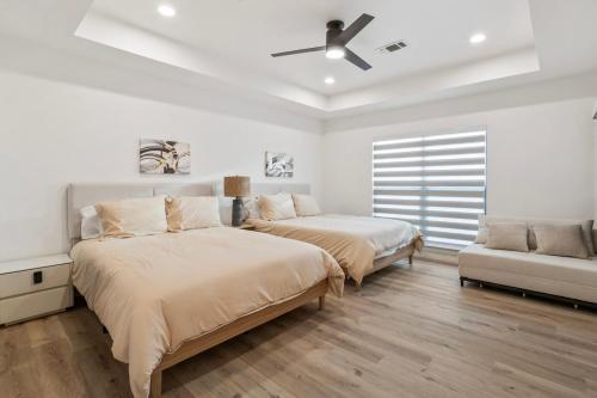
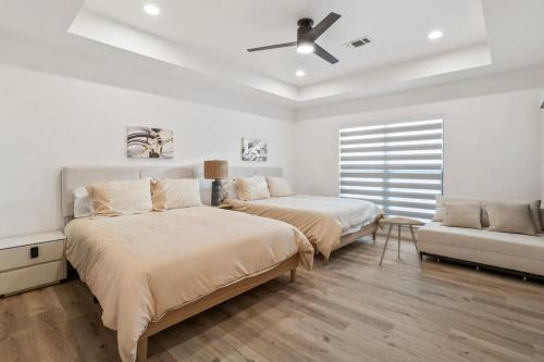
+ side table [378,216,425,271]
